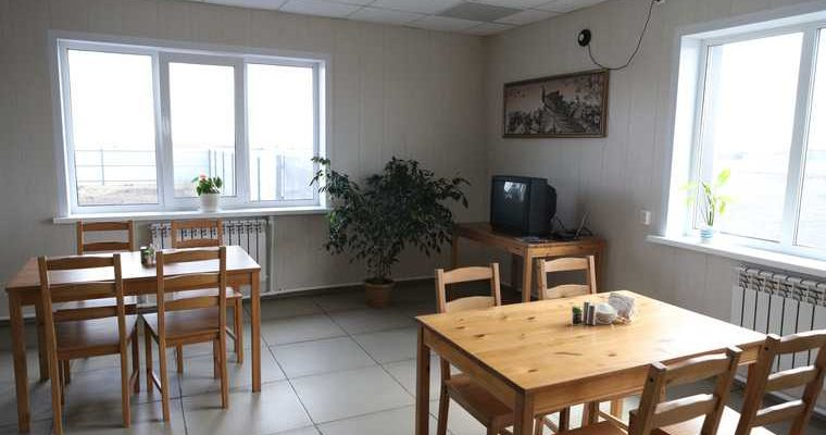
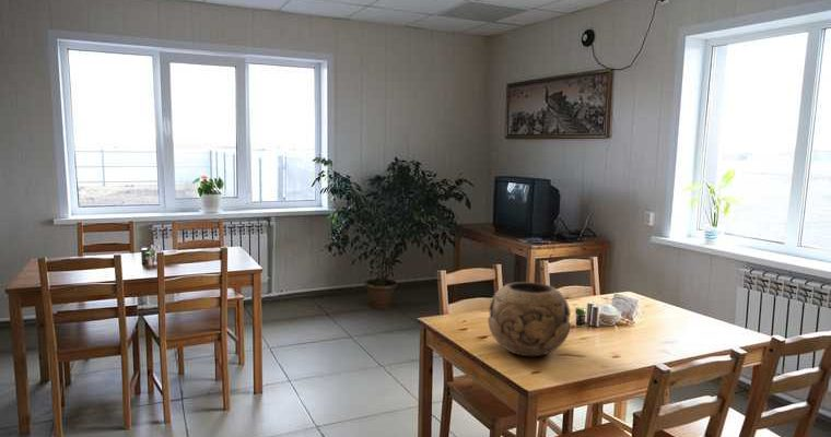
+ decorative bowl [487,281,572,357]
